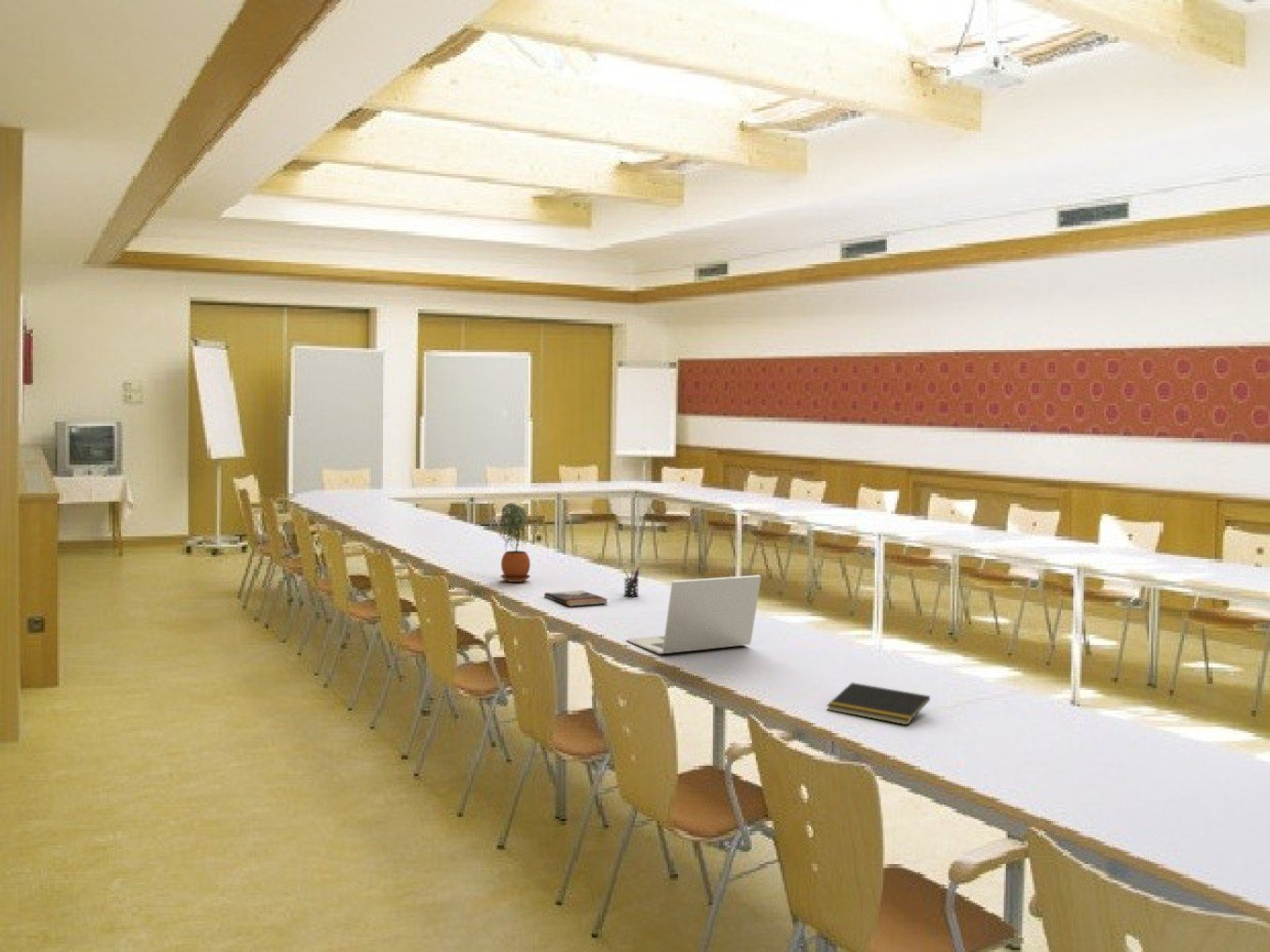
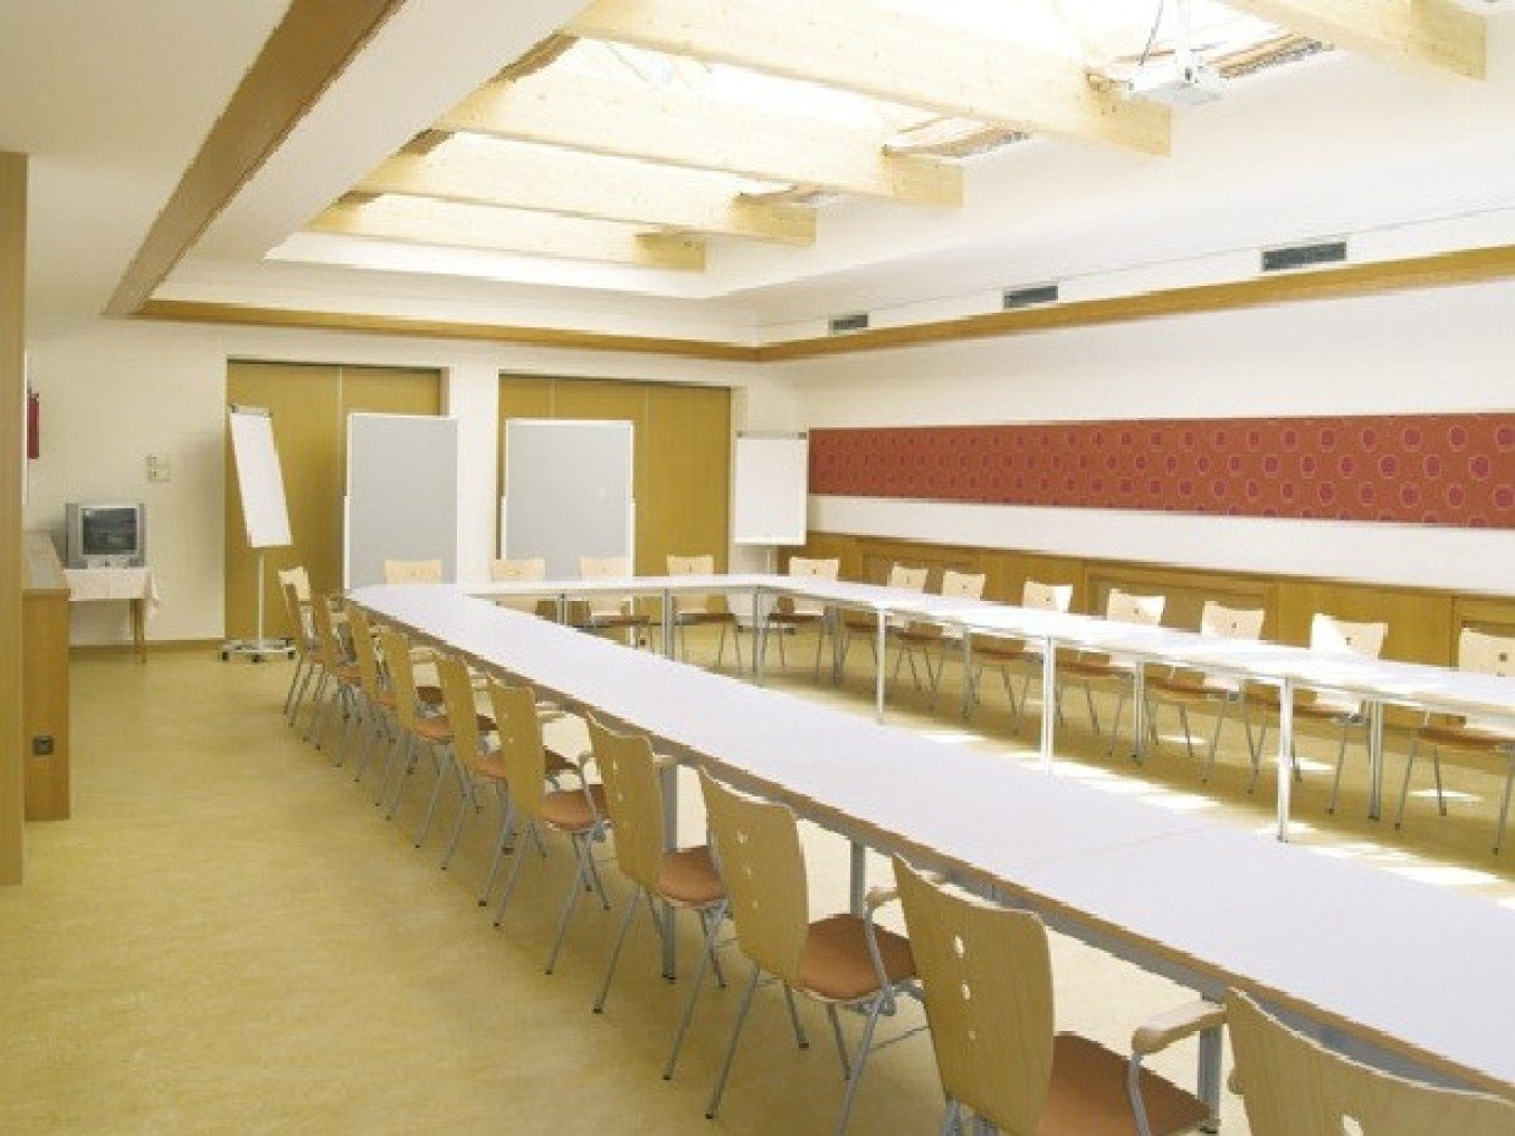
- laptop [626,574,762,655]
- potted plant [498,502,532,583]
- notepad [826,681,931,725]
- book [543,590,609,608]
- pen holder [622,565,640,597]
